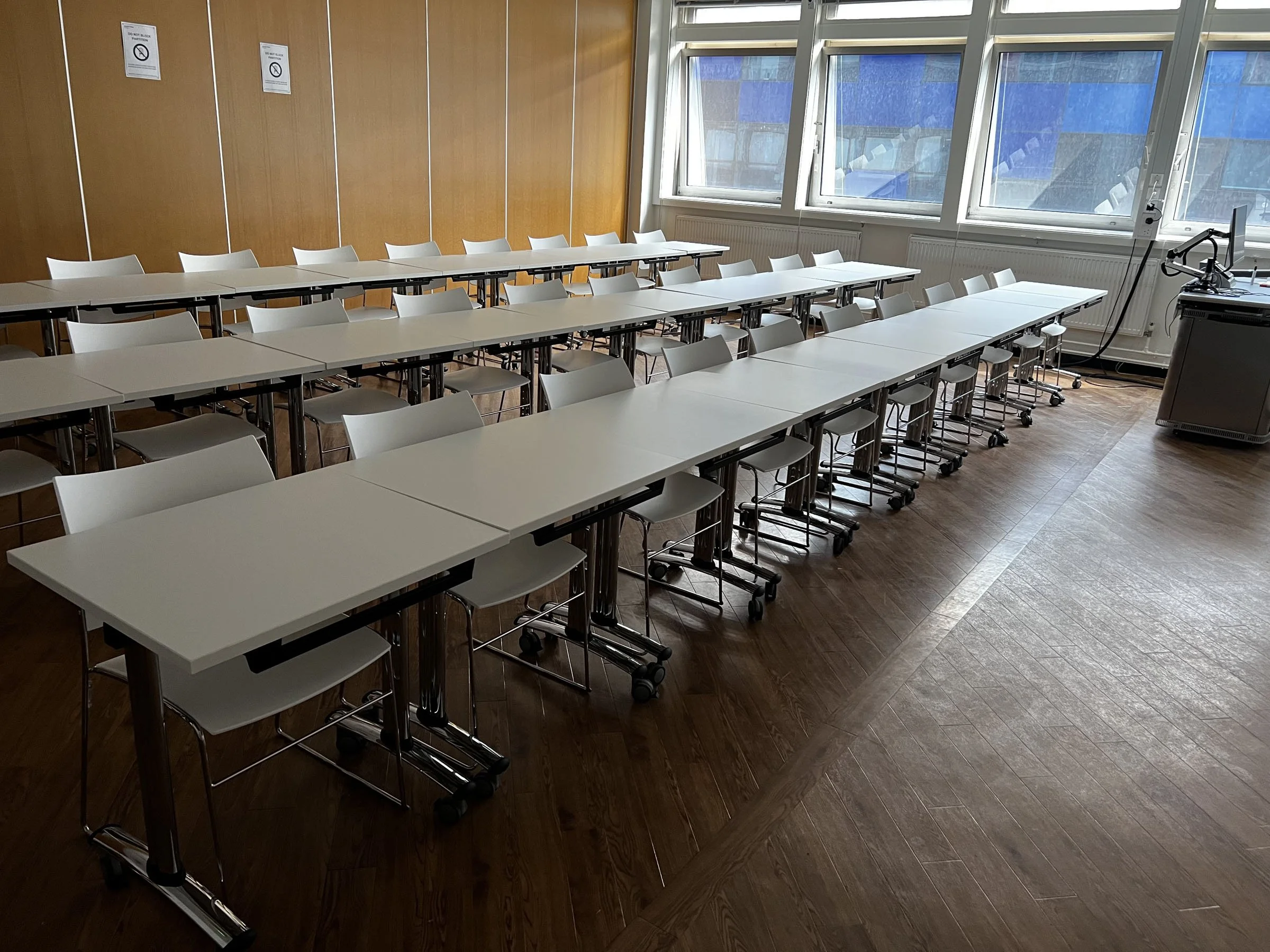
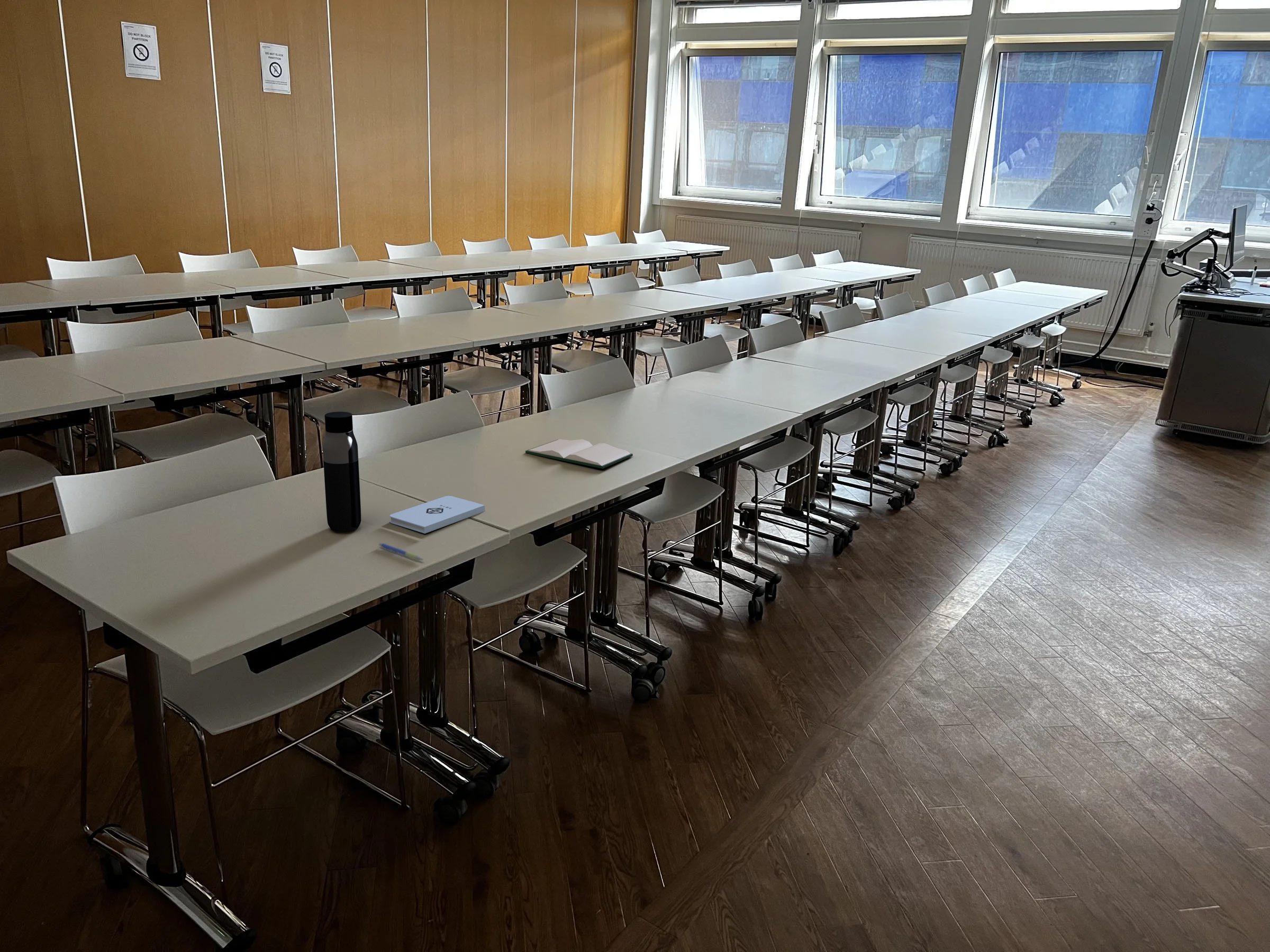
+ water bottle [322,411,361,533]
+ hardback book [525,438,633,469]
+ notepad [389,496,485,534]
+ pen [378,542,424,561]
